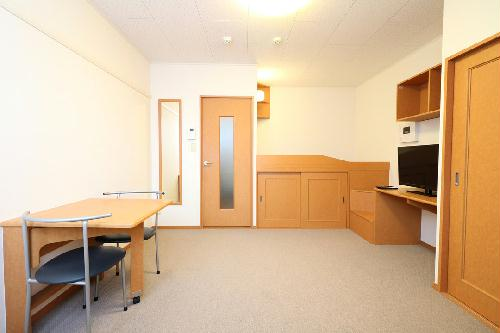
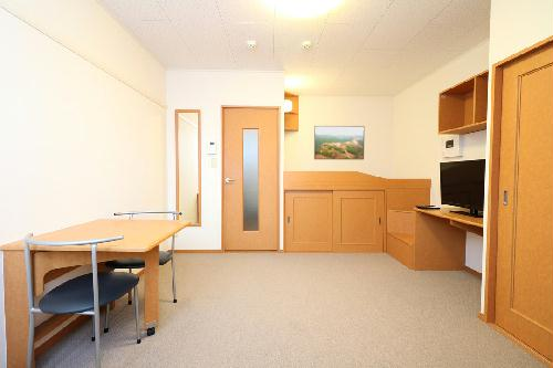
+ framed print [313,125,365,160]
